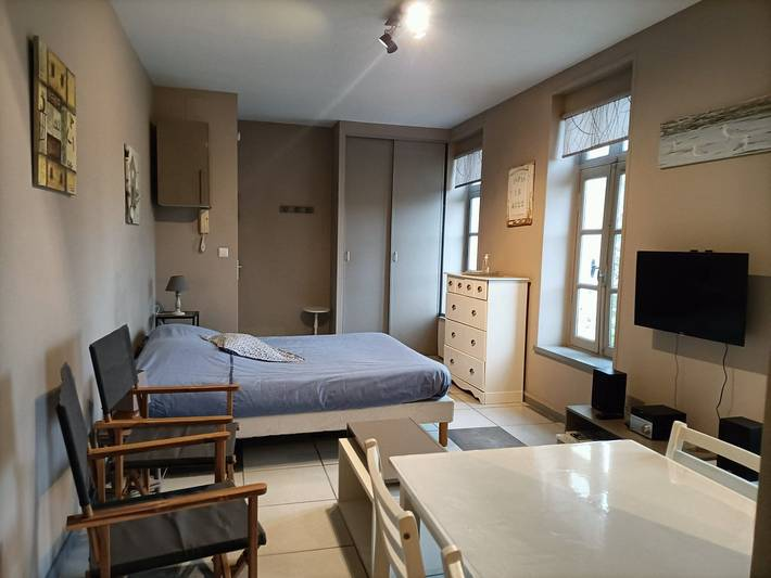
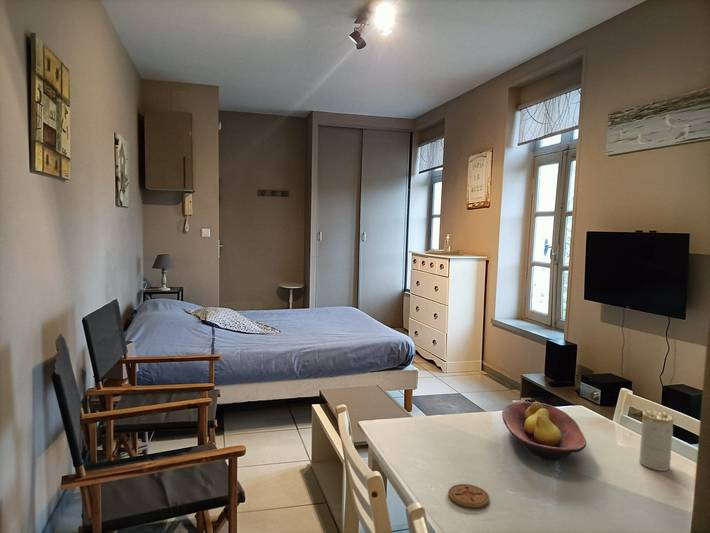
+ coaster [447,483,490,509]
+ fruit bowl [501,401,588,461]
+ candle [638,409,674,472]
